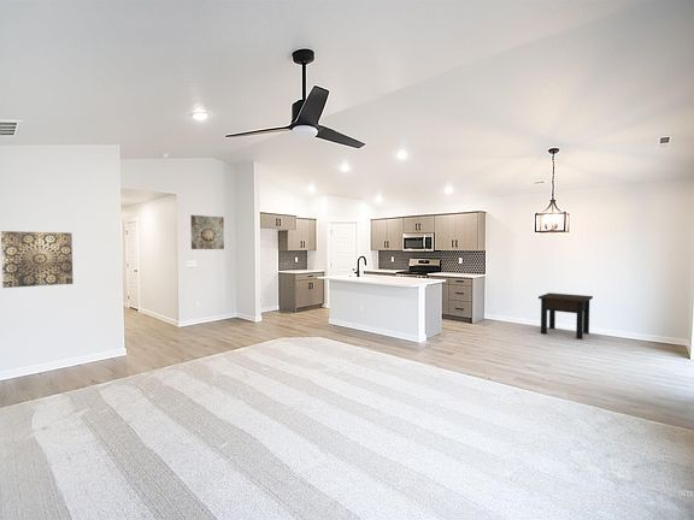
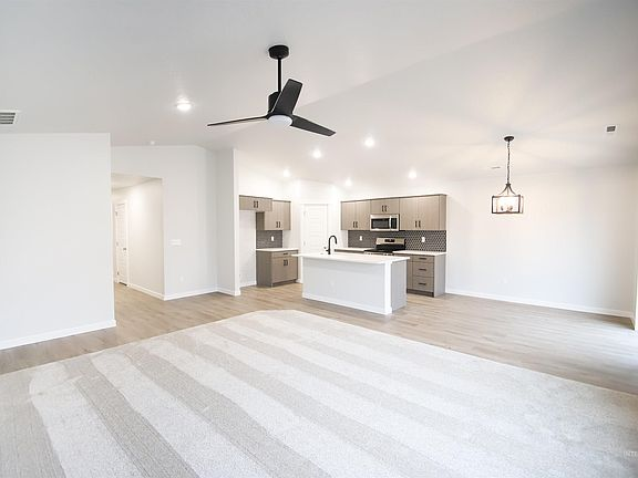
- wall art [189,214,225,250]
- wall art [0,230,75,289]
- side table [537,291,594,341]
